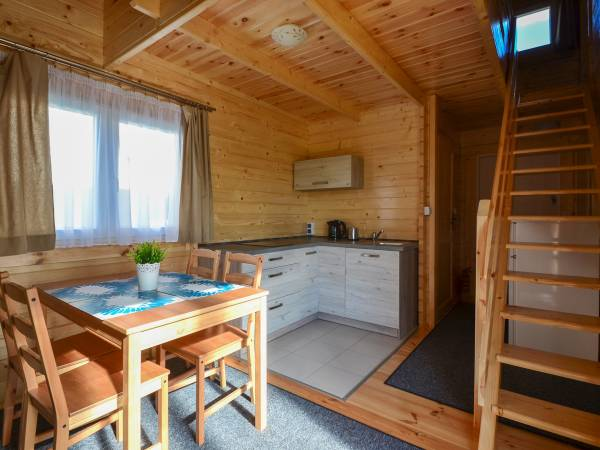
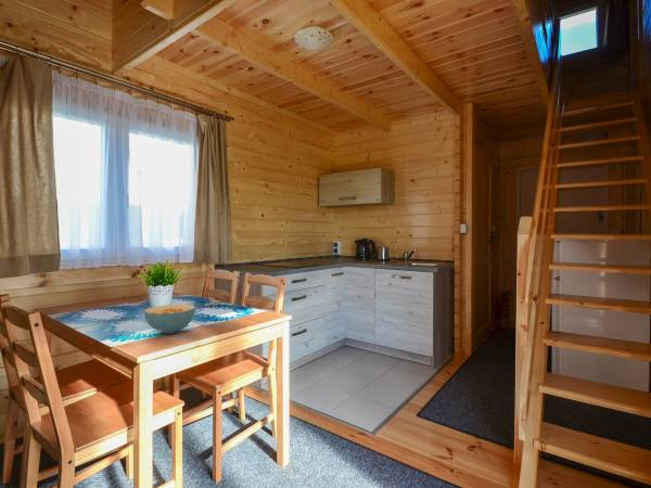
+ cereal bowl [143,303,196,335]
